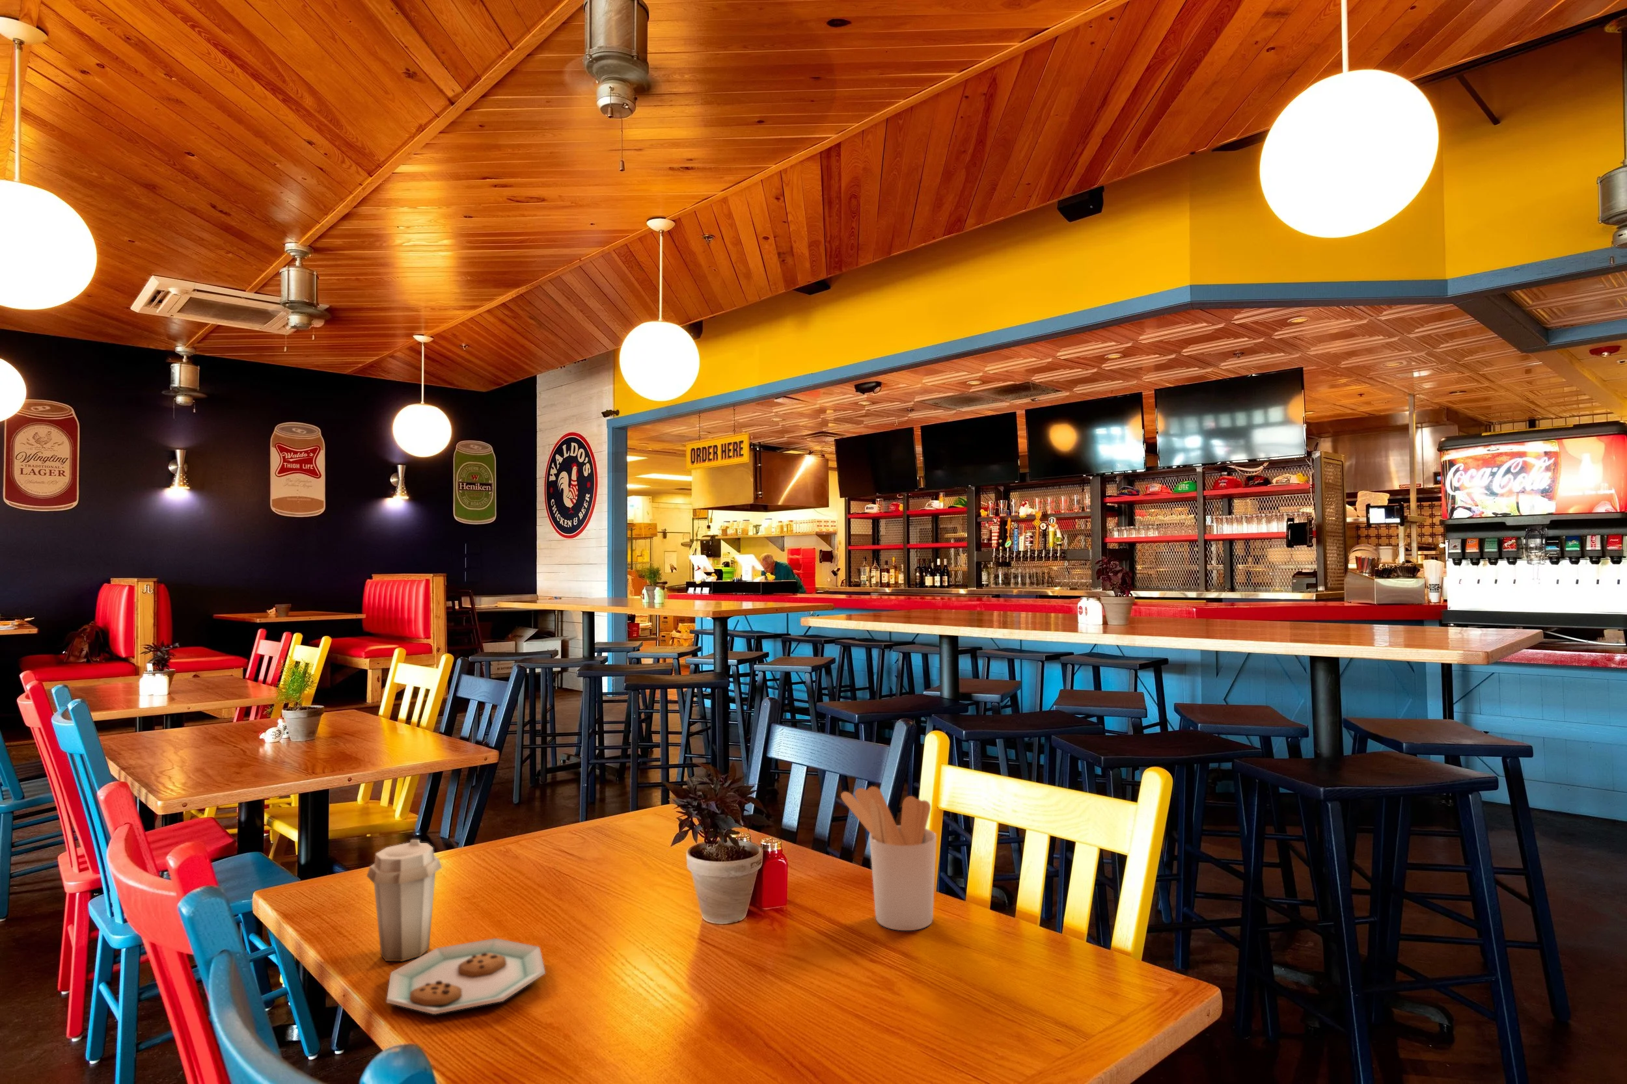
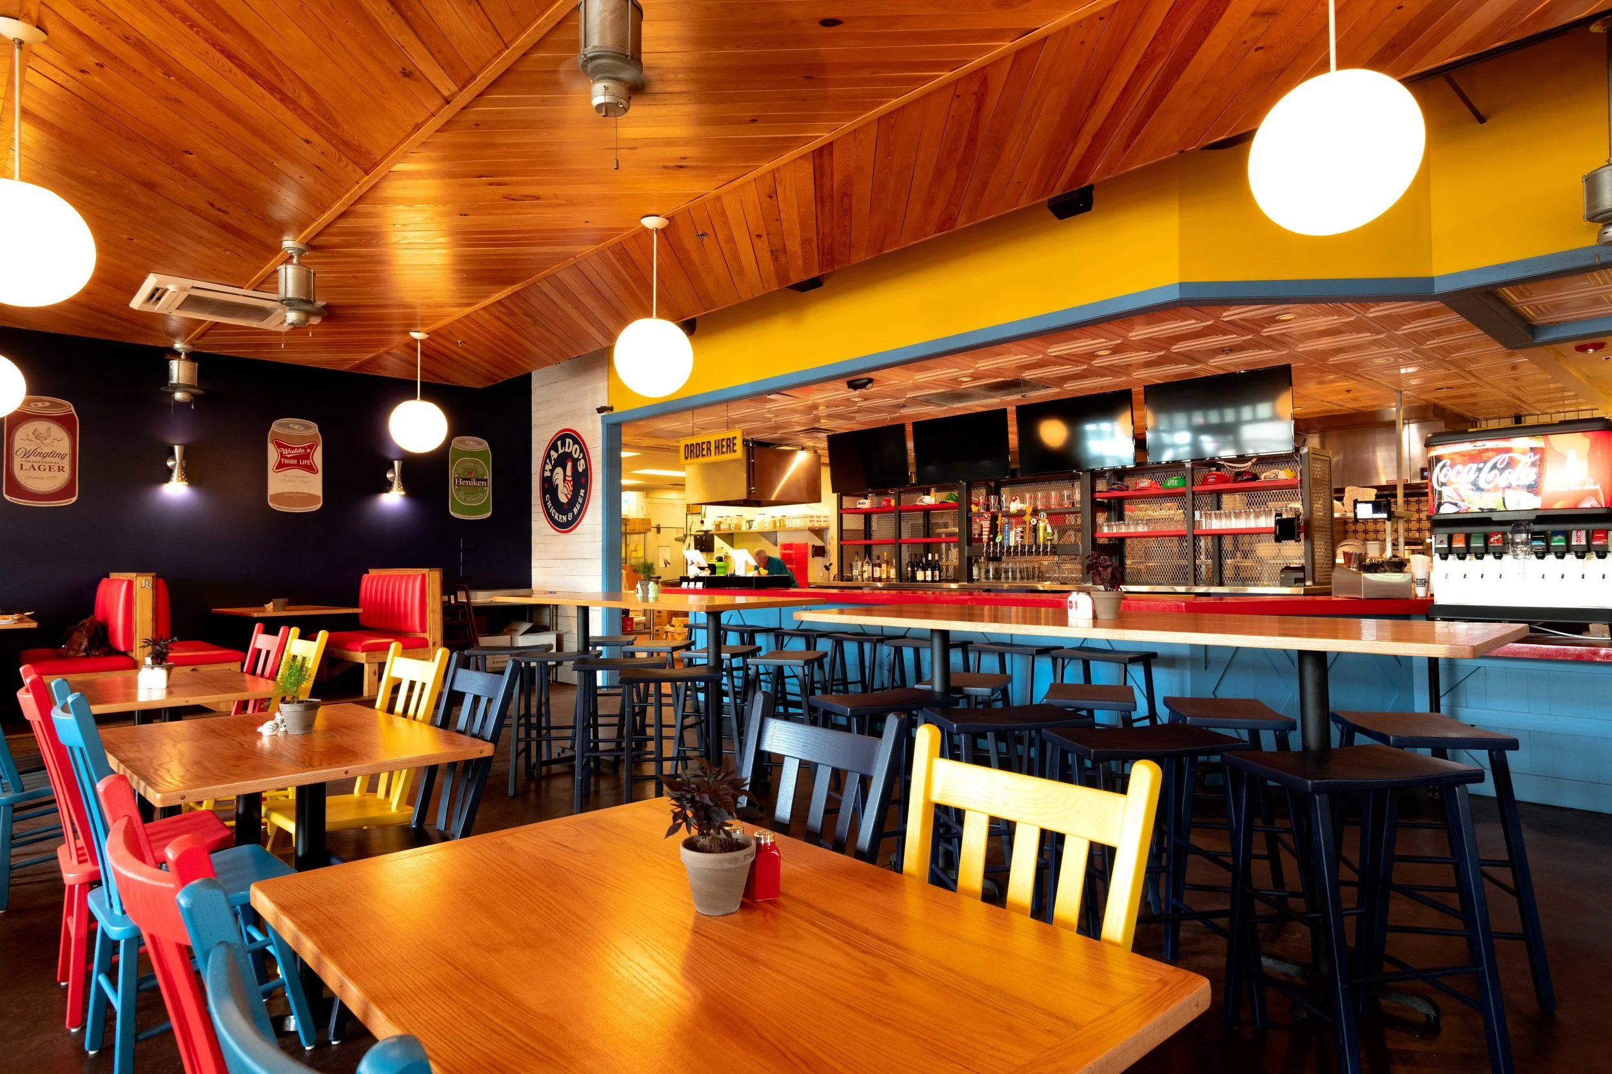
- utensil holder [840,785,937,932]
- plate [366,838,546,1015]
